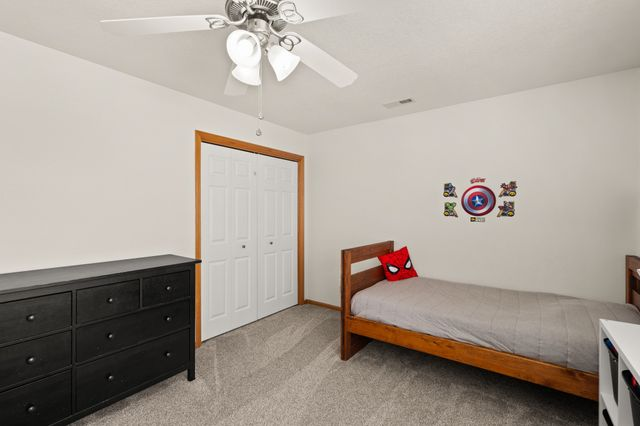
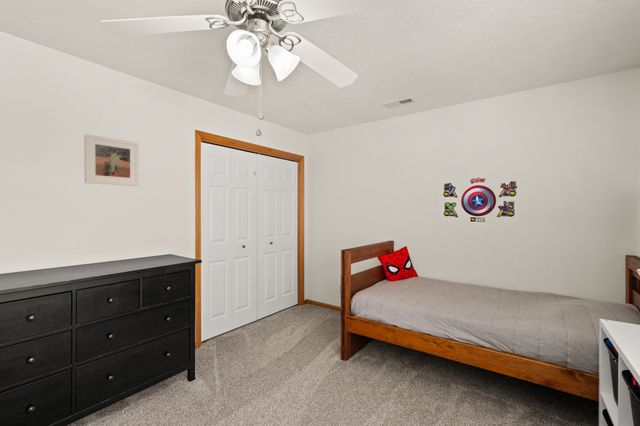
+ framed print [83,133,140,187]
